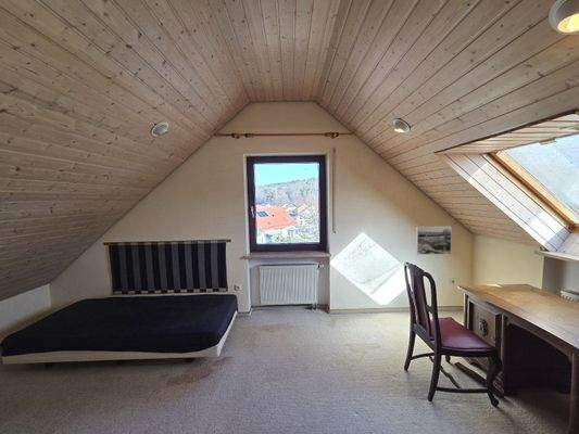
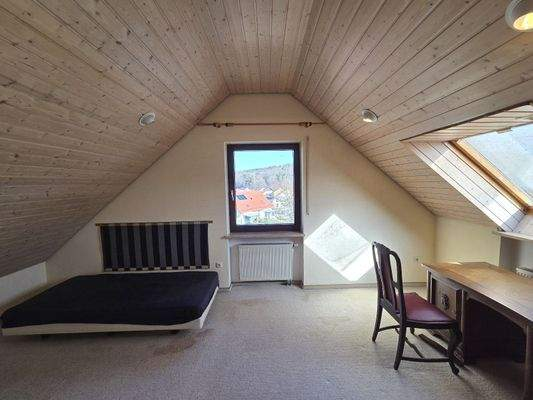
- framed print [415,226,453,256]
